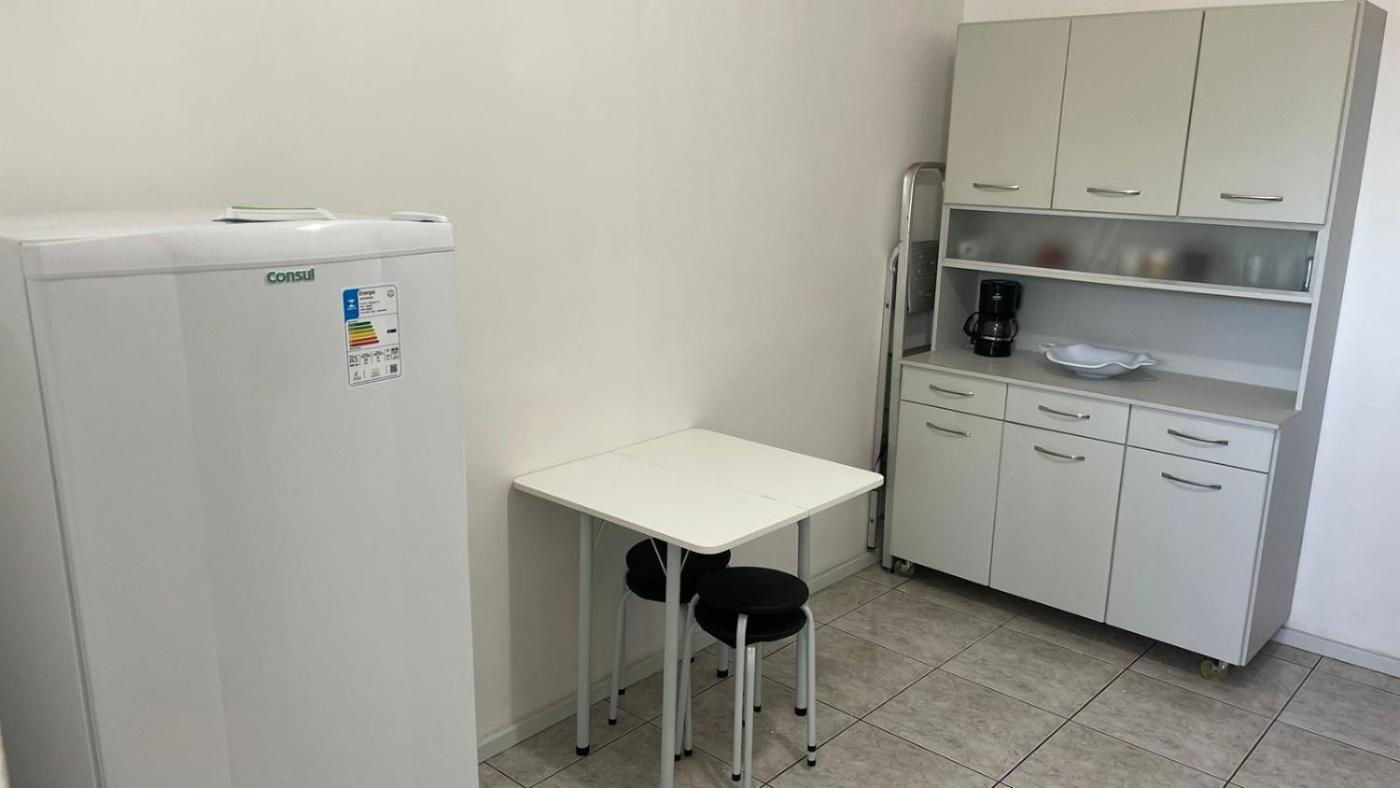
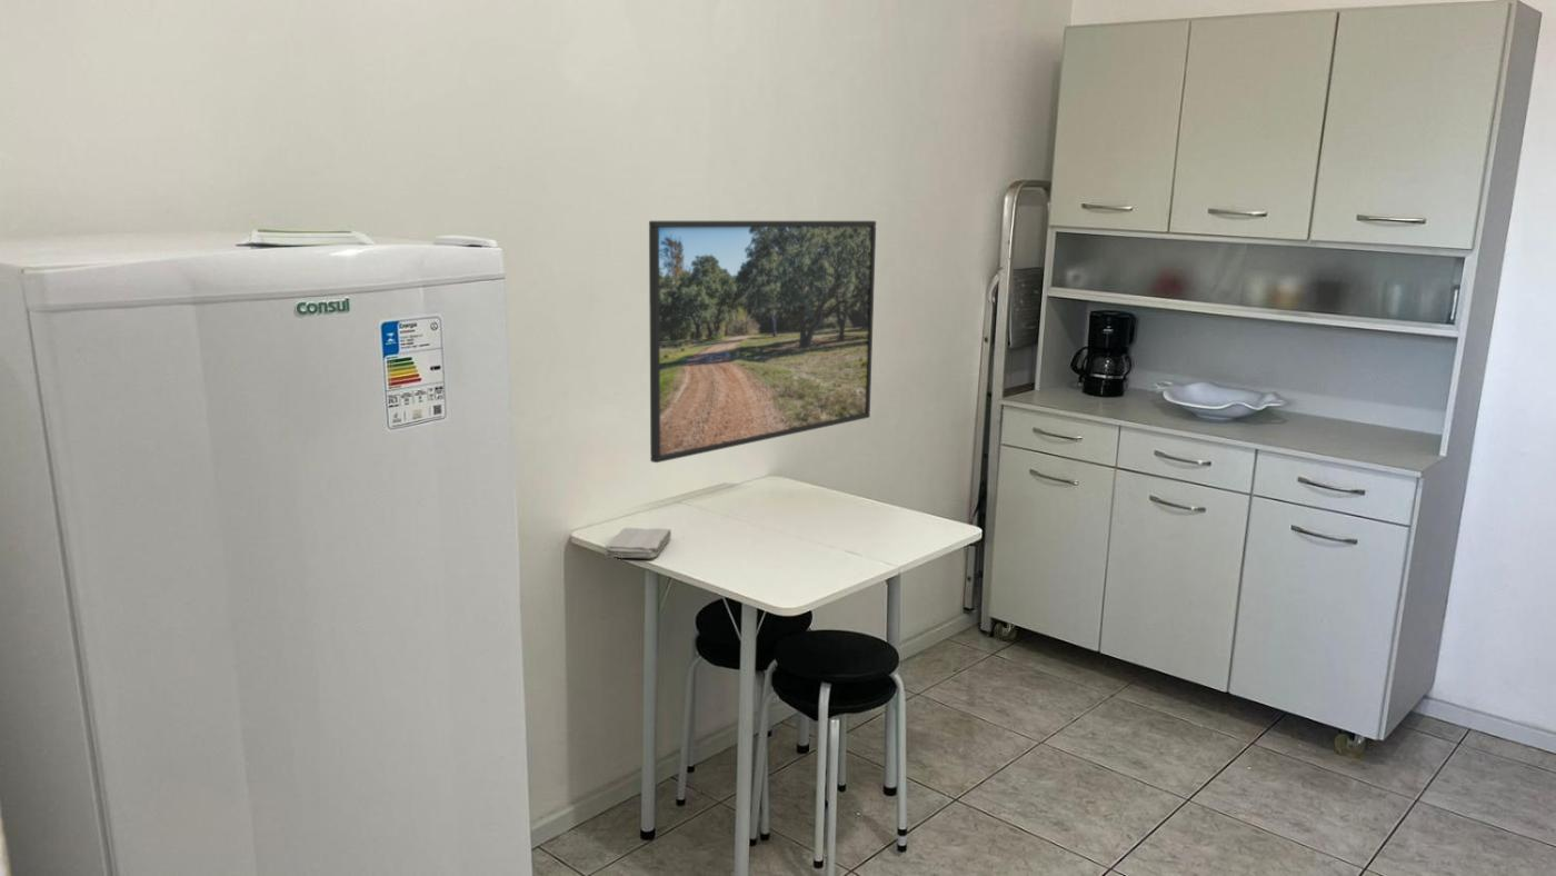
+ washcloth [604,527,672,559]
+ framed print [648,220,877,464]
